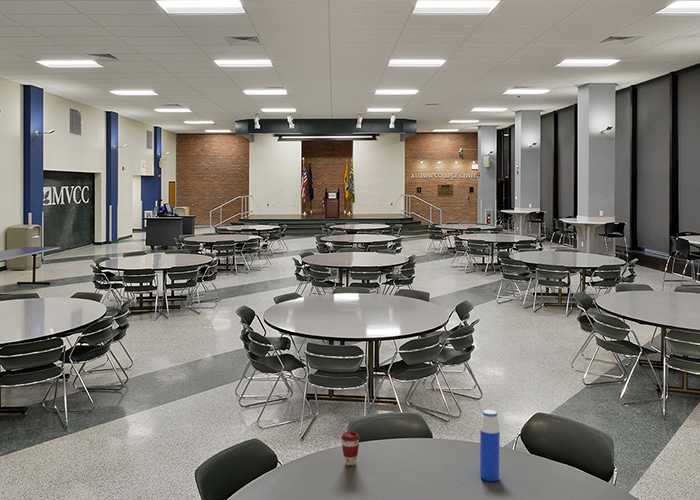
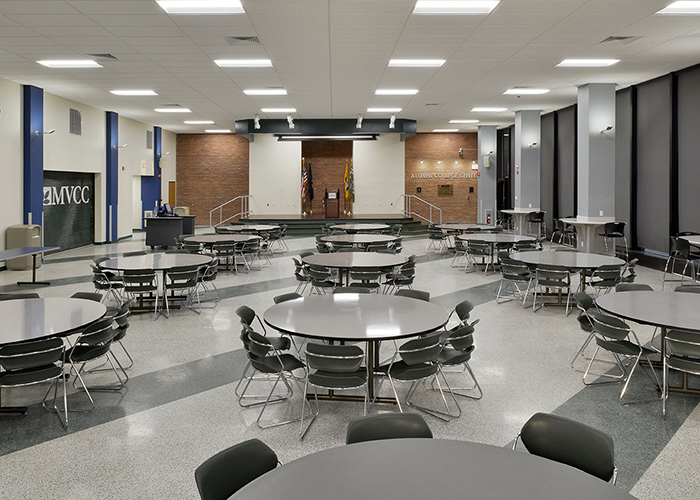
- coffee cup [340,431,361,467]
- water bottle [479,409,501,482]
